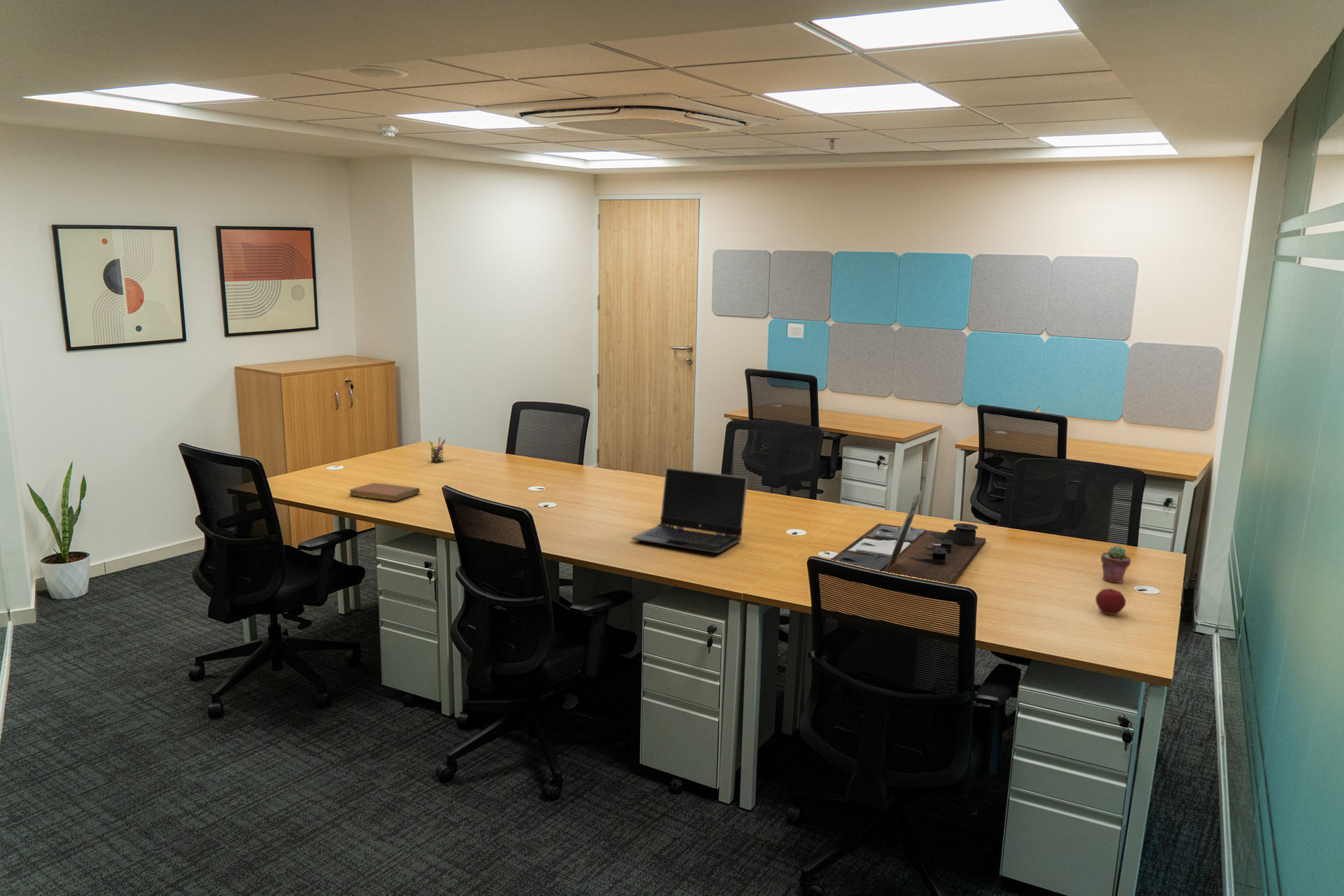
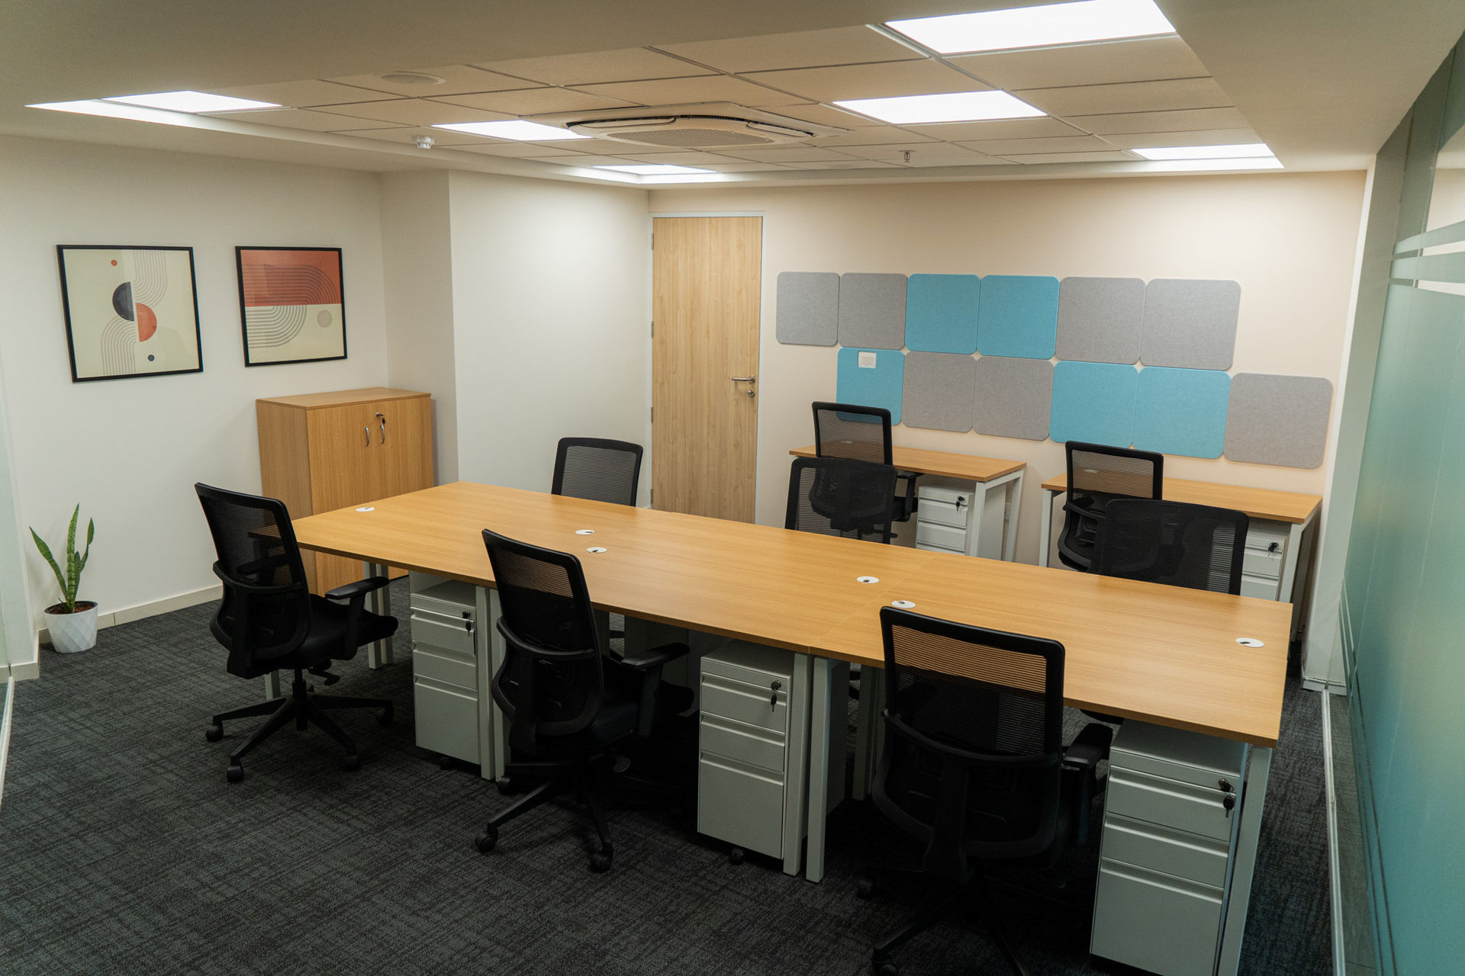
- notebook [349,482,421,502]
- potted succulent [1100,545,1132,584]
- desk organizer [831,488,986,584]
- laptop computer [631,467,748,554]
- apple [1095,587,1126,616]
- pen holder [428,436,446,463]
